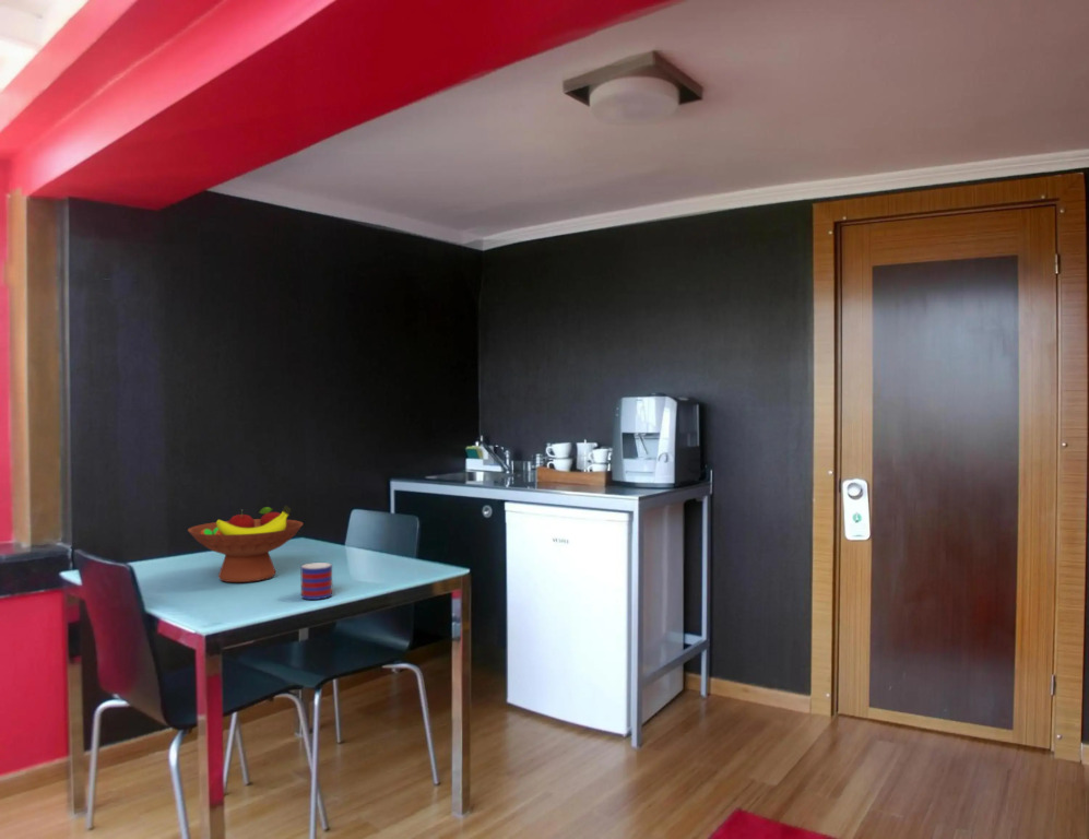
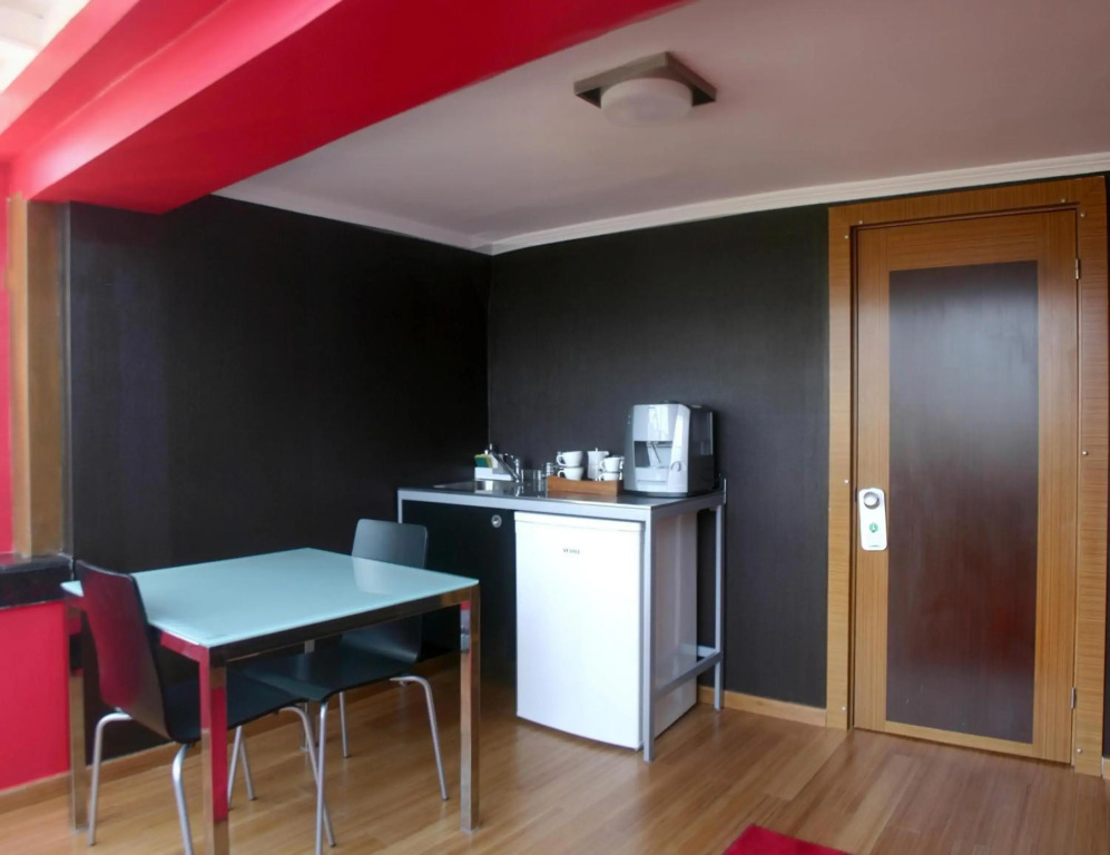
- mug [299,562,333,601]
- fruit bowl [187,505,304,583]
